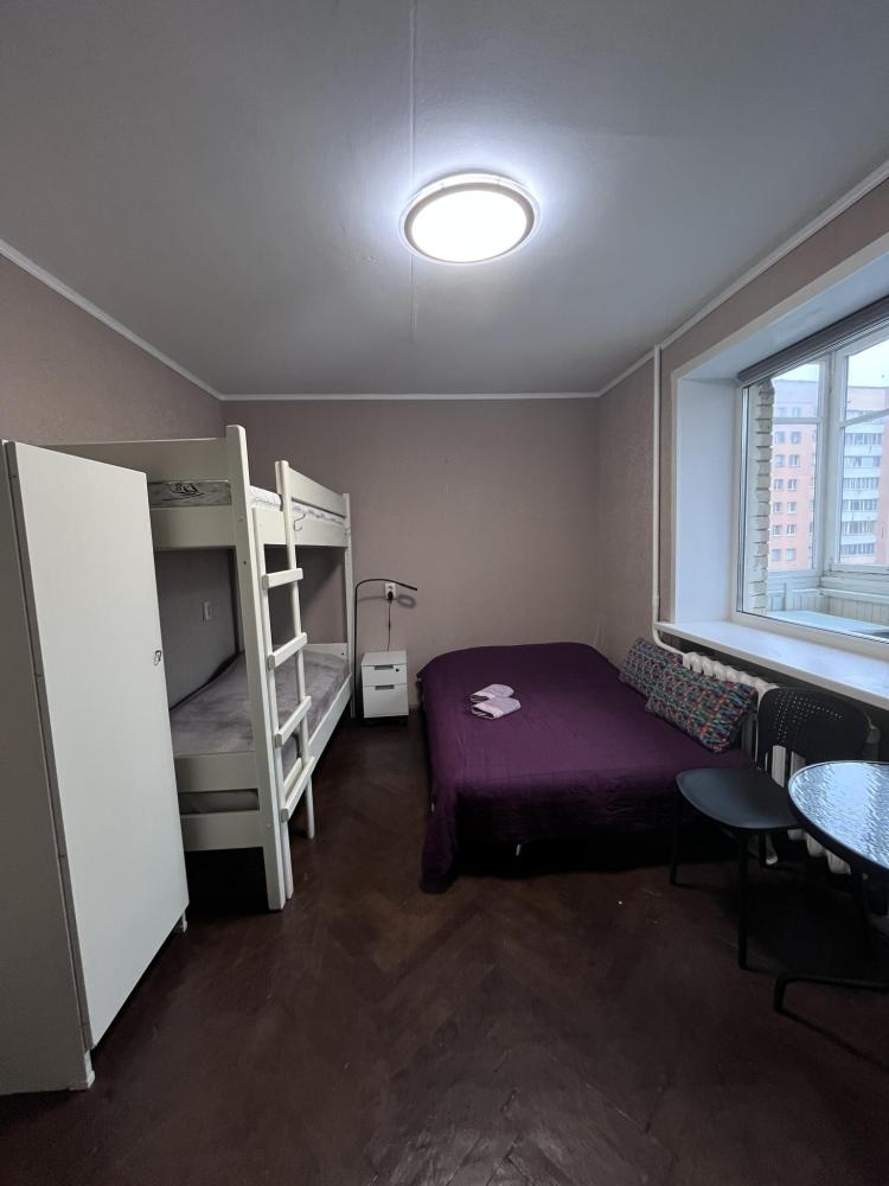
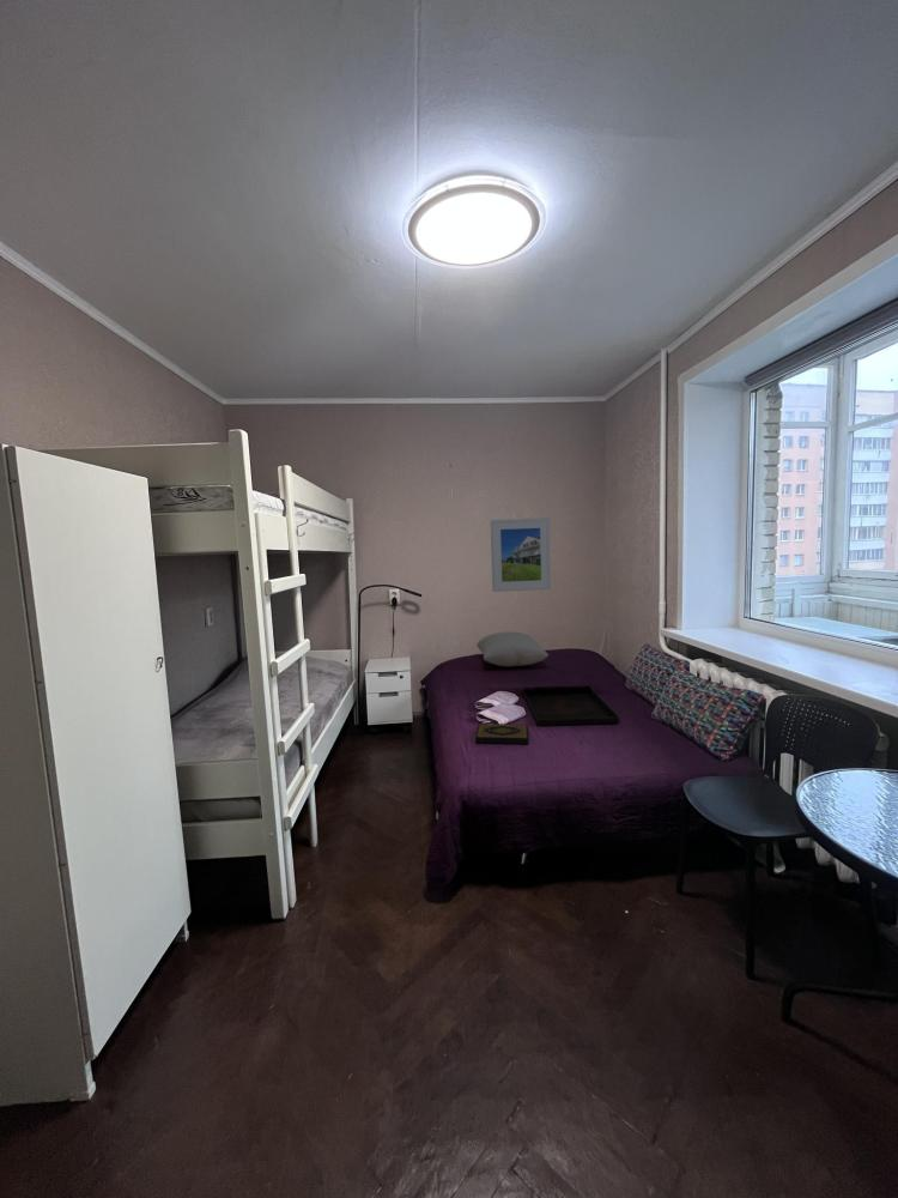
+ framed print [490,518,552,593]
+ hardback book [474,722,529,745]
+ serving tray [521,685,620,727]
+ pillow [475,631,550,667]
